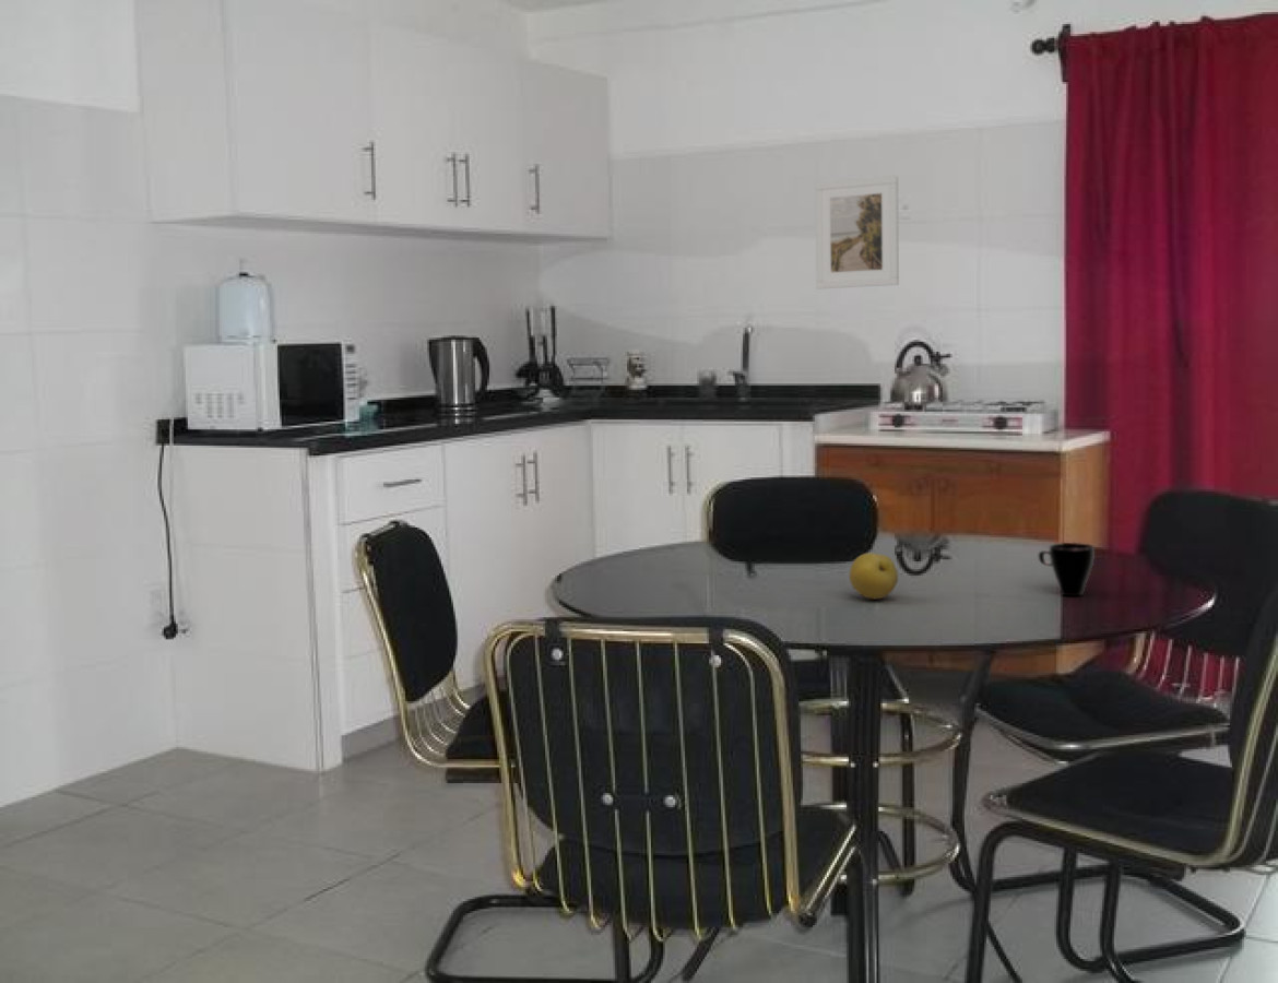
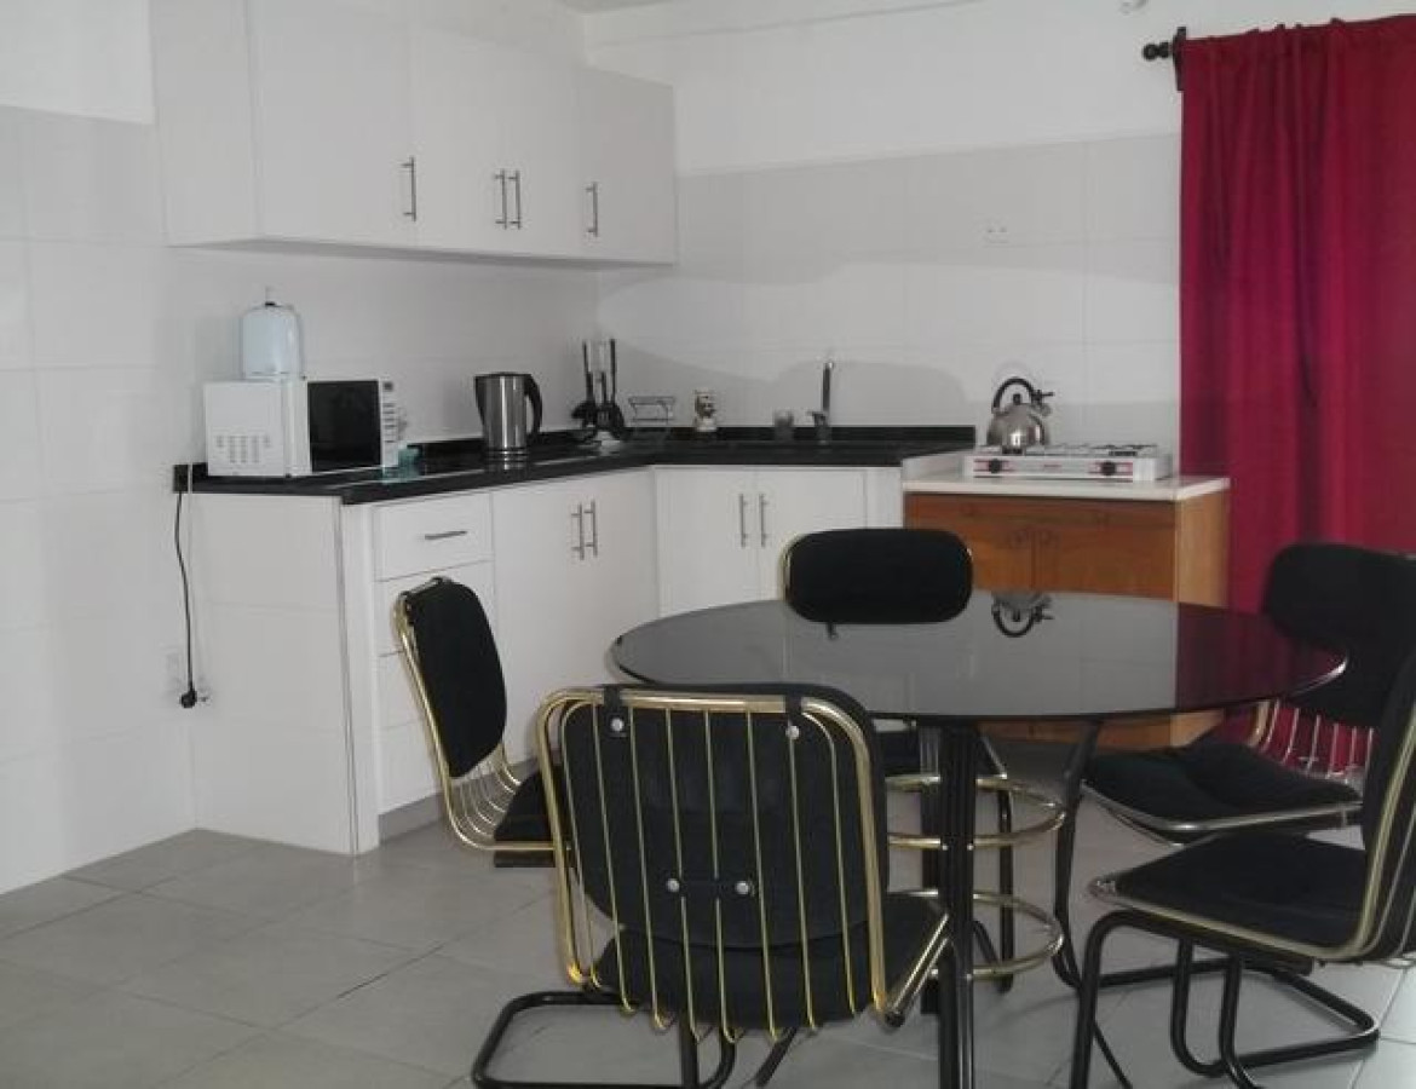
- cup [1038,542,1096,597]
- fruit [849,552,899,600]
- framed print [814,175,900,289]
